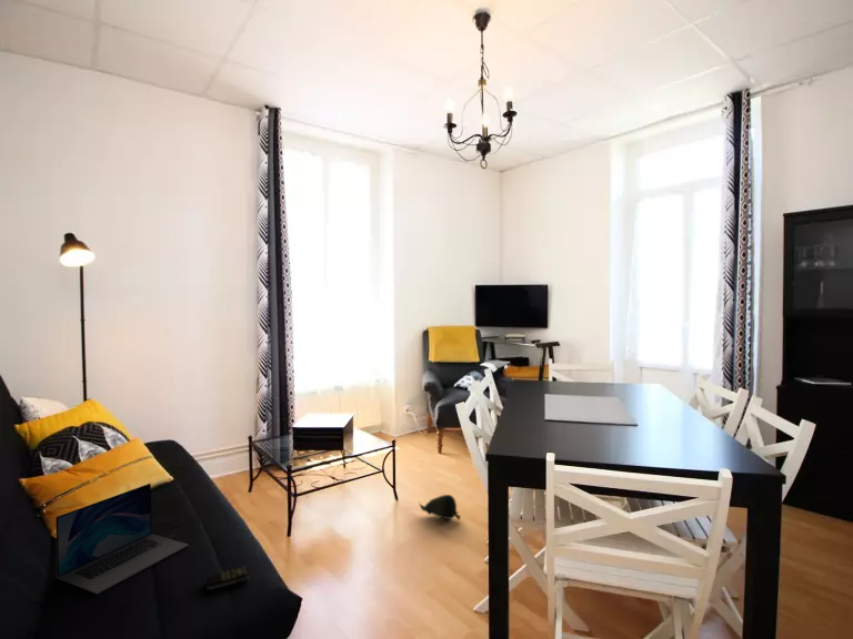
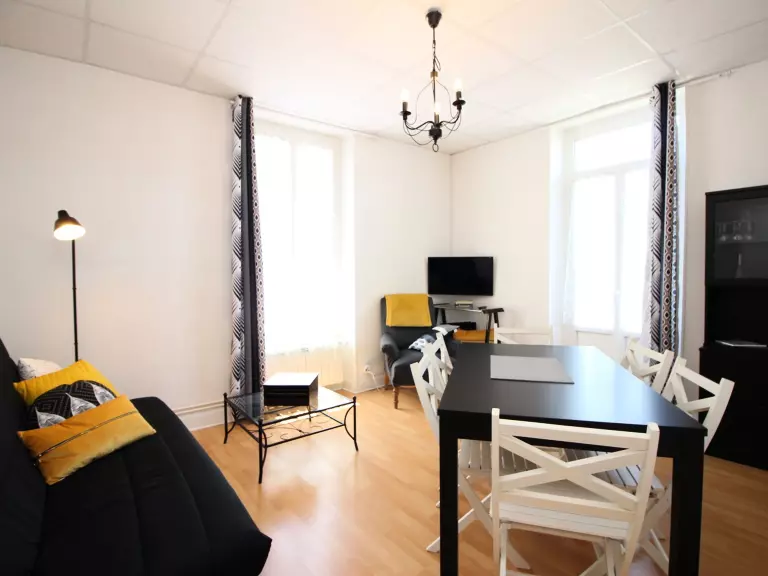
- plush toy [418,494,462,521]
- laptop [54,483,190,596]
- remote control [205,566,251,591]
